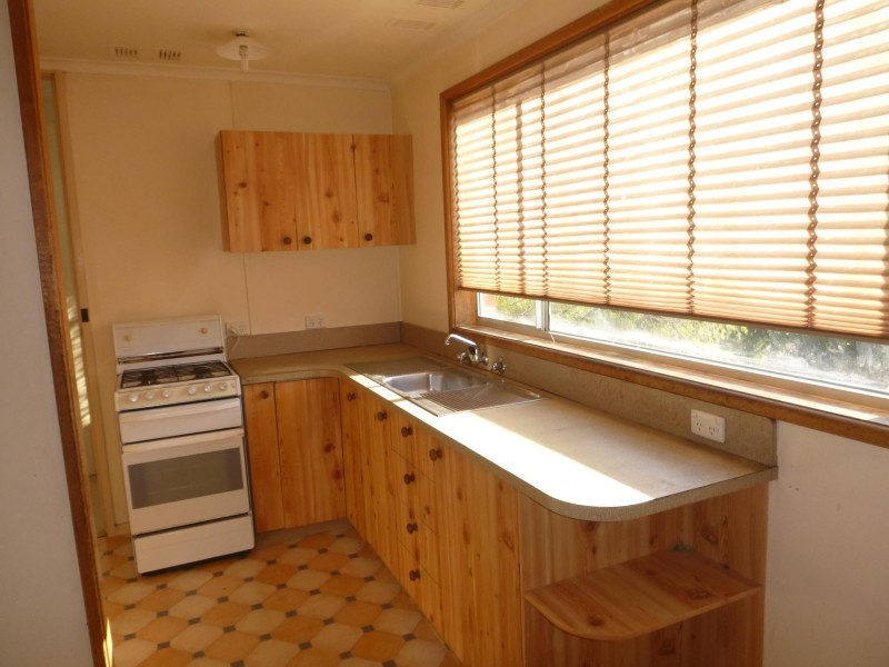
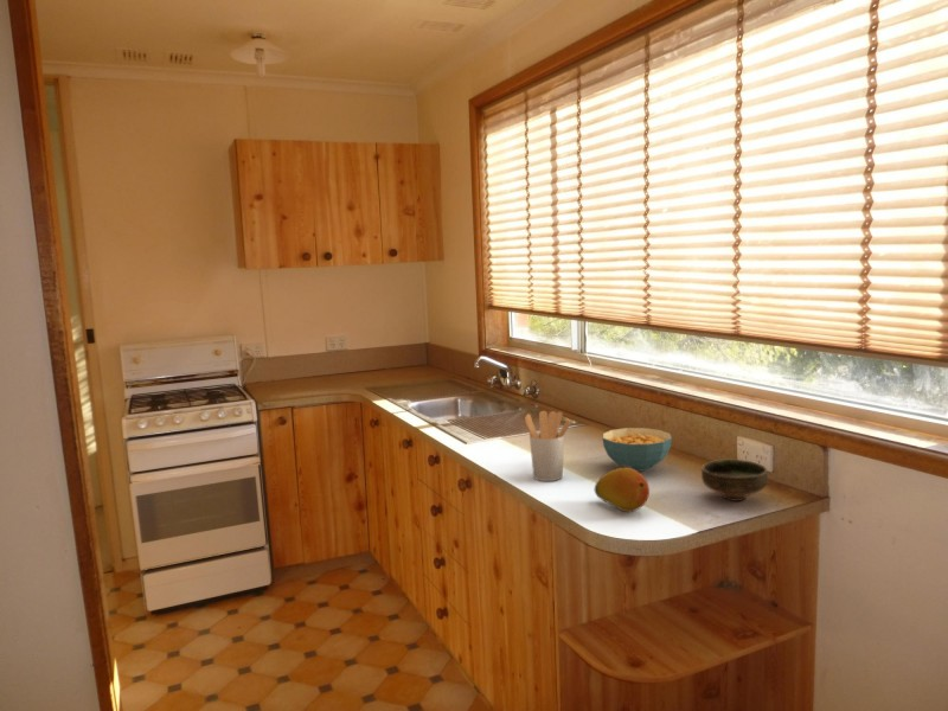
+ utensil holder [524,410,571,482]
+ bowl [700,459,769,502]
+ fruit [594,467,651,513]
+ cereal bowl [601,427,673,473]
